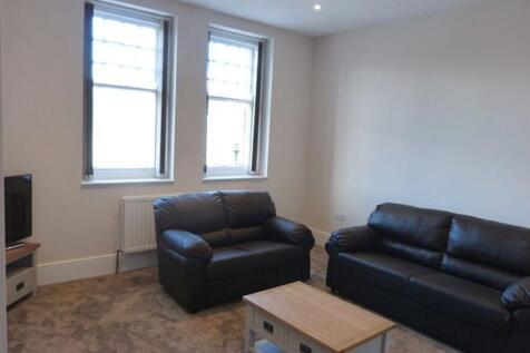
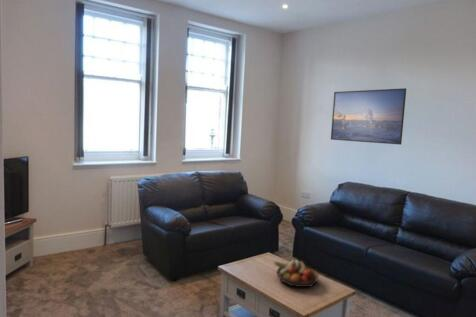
+ fruit bowl [273,258,320,288]
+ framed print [330,87,407,146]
